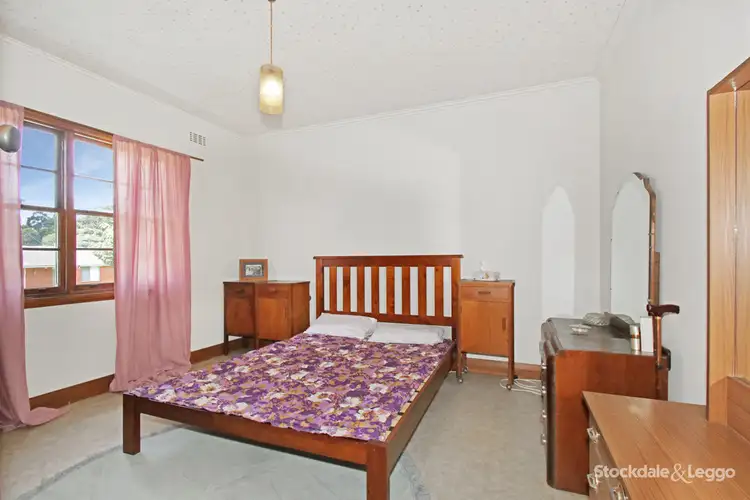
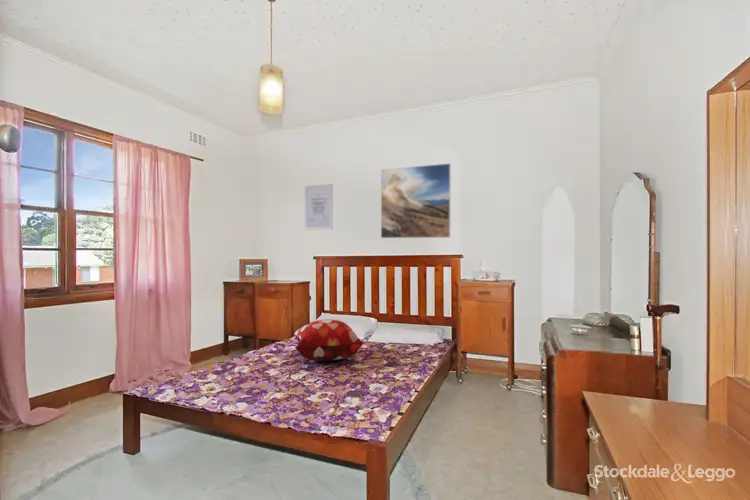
+ decorative pillow [293,318,365,362]
+ wall art [304,183,334,231]
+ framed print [380,162,452,239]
